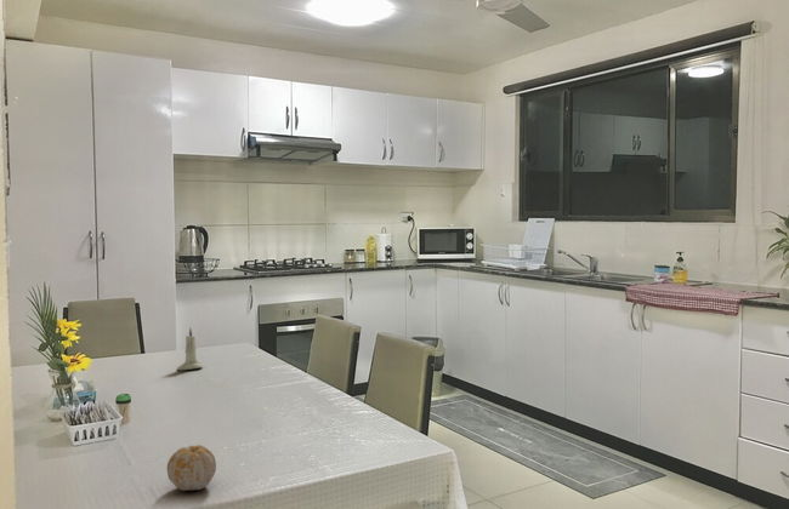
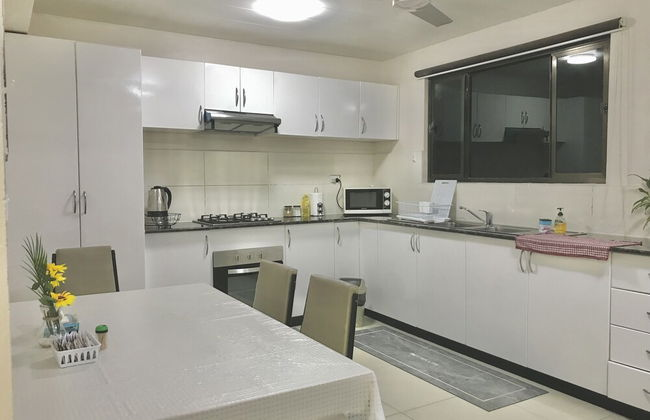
- candle [176,327,204,371]
- fruit [166,444,217,492]
